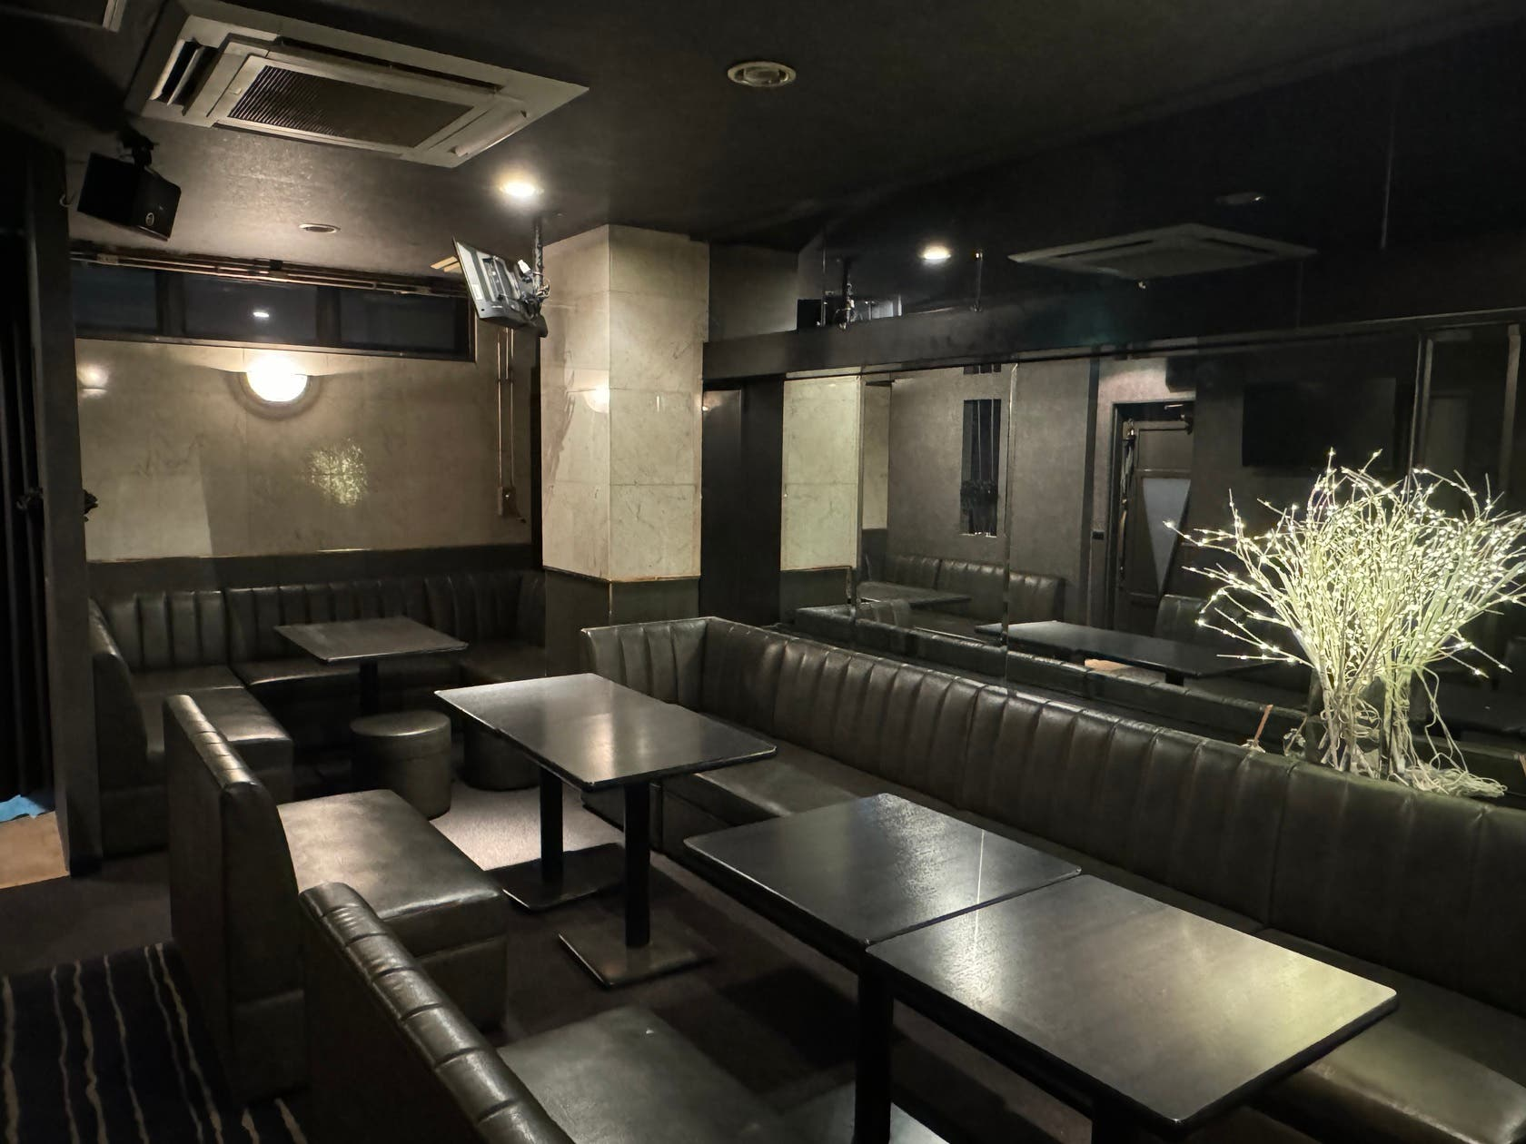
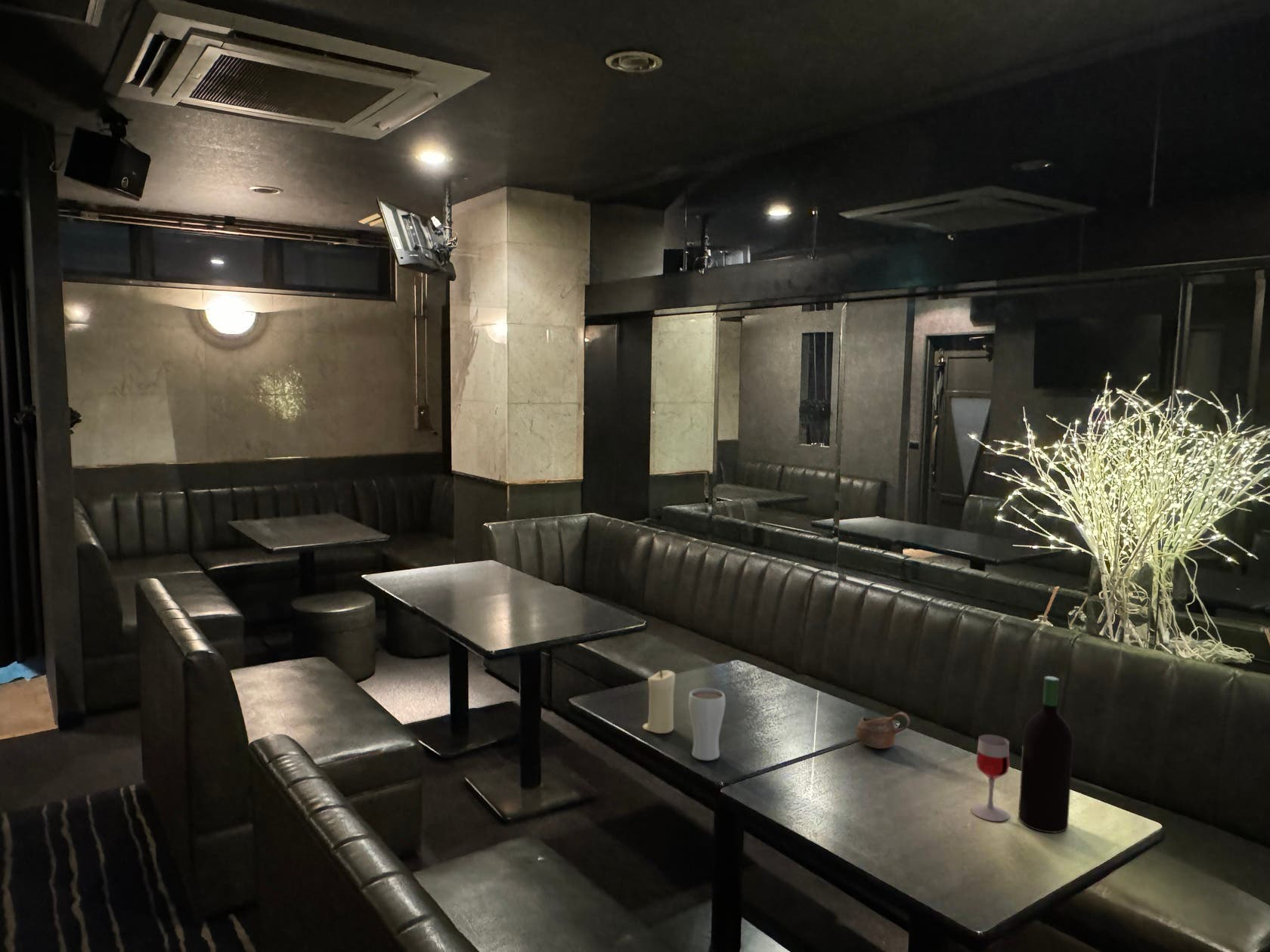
+ cup [856,711,911,750]
+ candle [642,669,676,734]
+ drinking glass [688,688,726,762]
+ wine bottle [971,675,1074,834]
